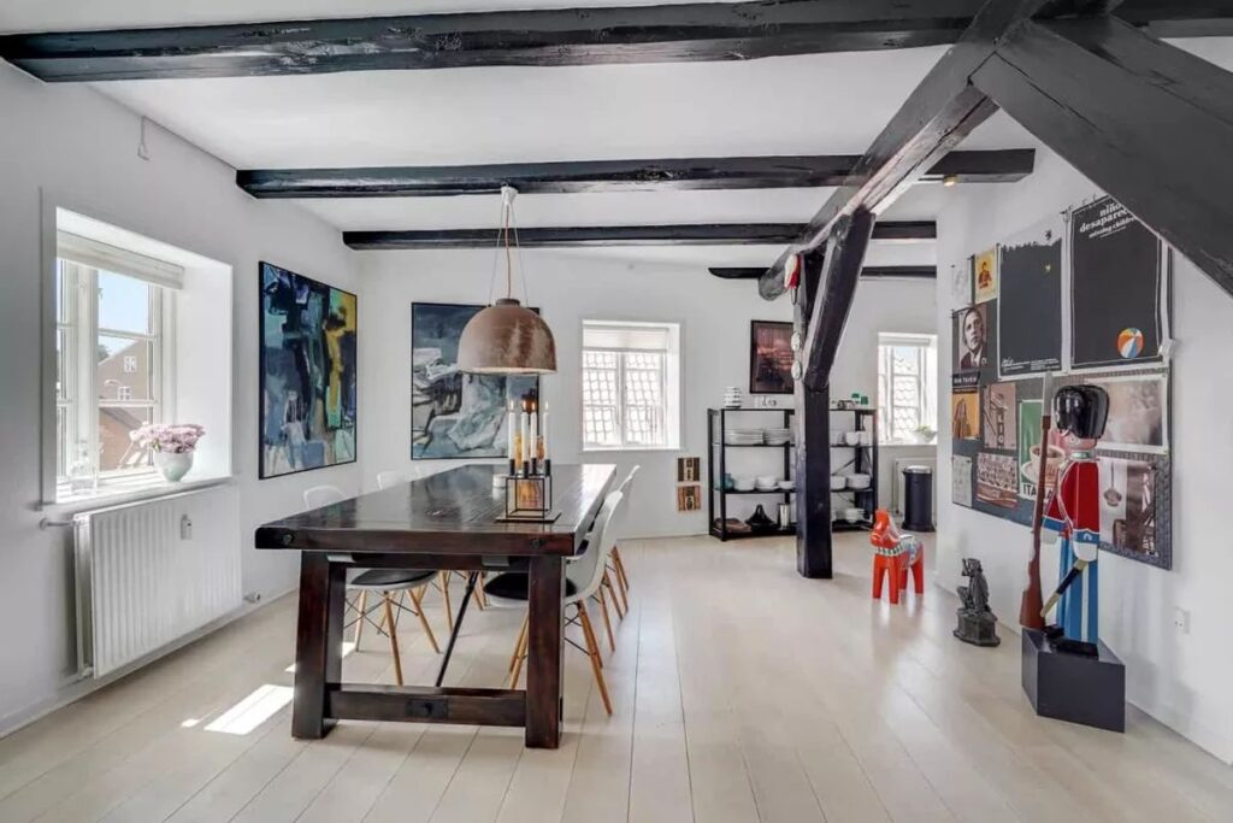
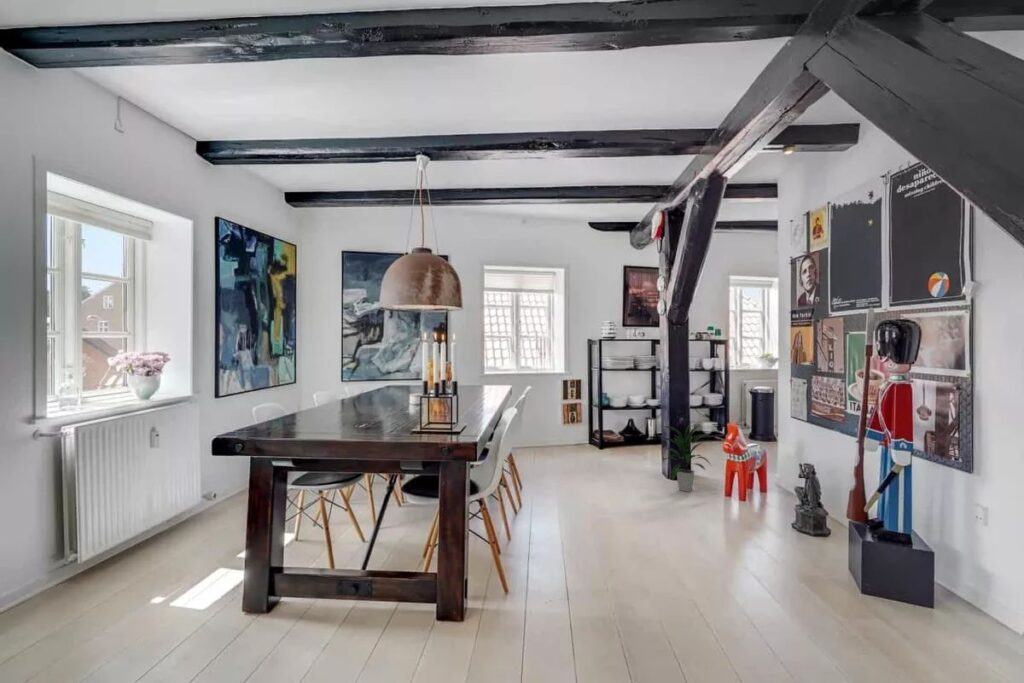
+ indoor plant [659,420,714,493]
